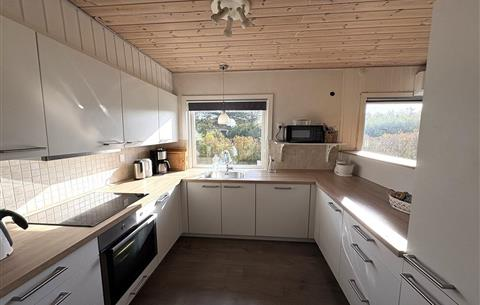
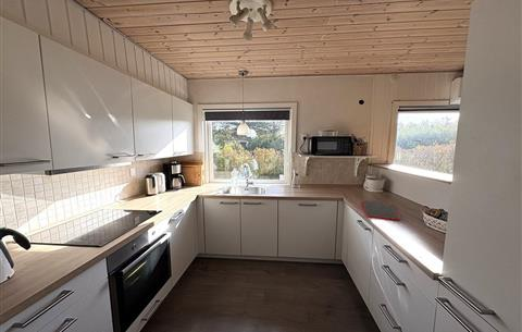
+ cutting board [361,199,401,221]
